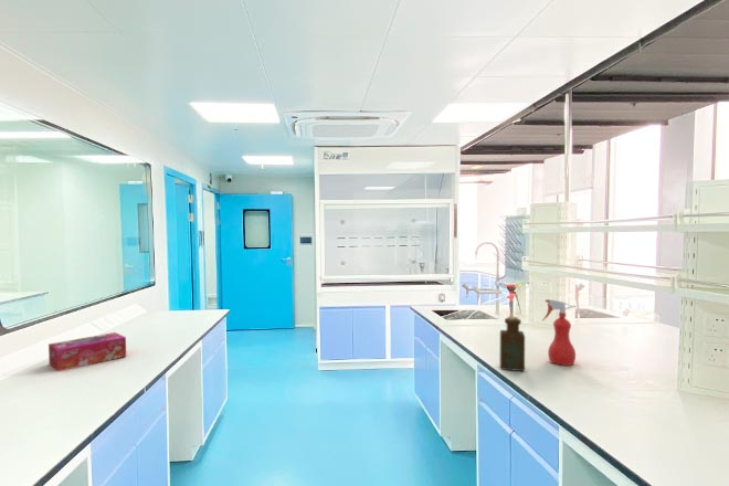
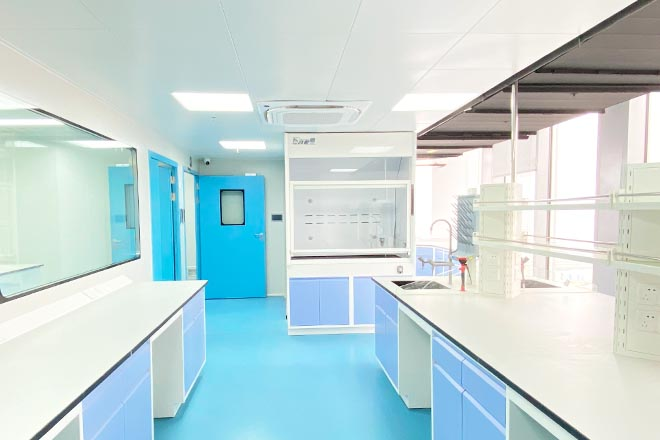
- tissue box [47,331,127,372]
- spray bottle [541,298,577,367]
- bottle [499,315,526,372]
